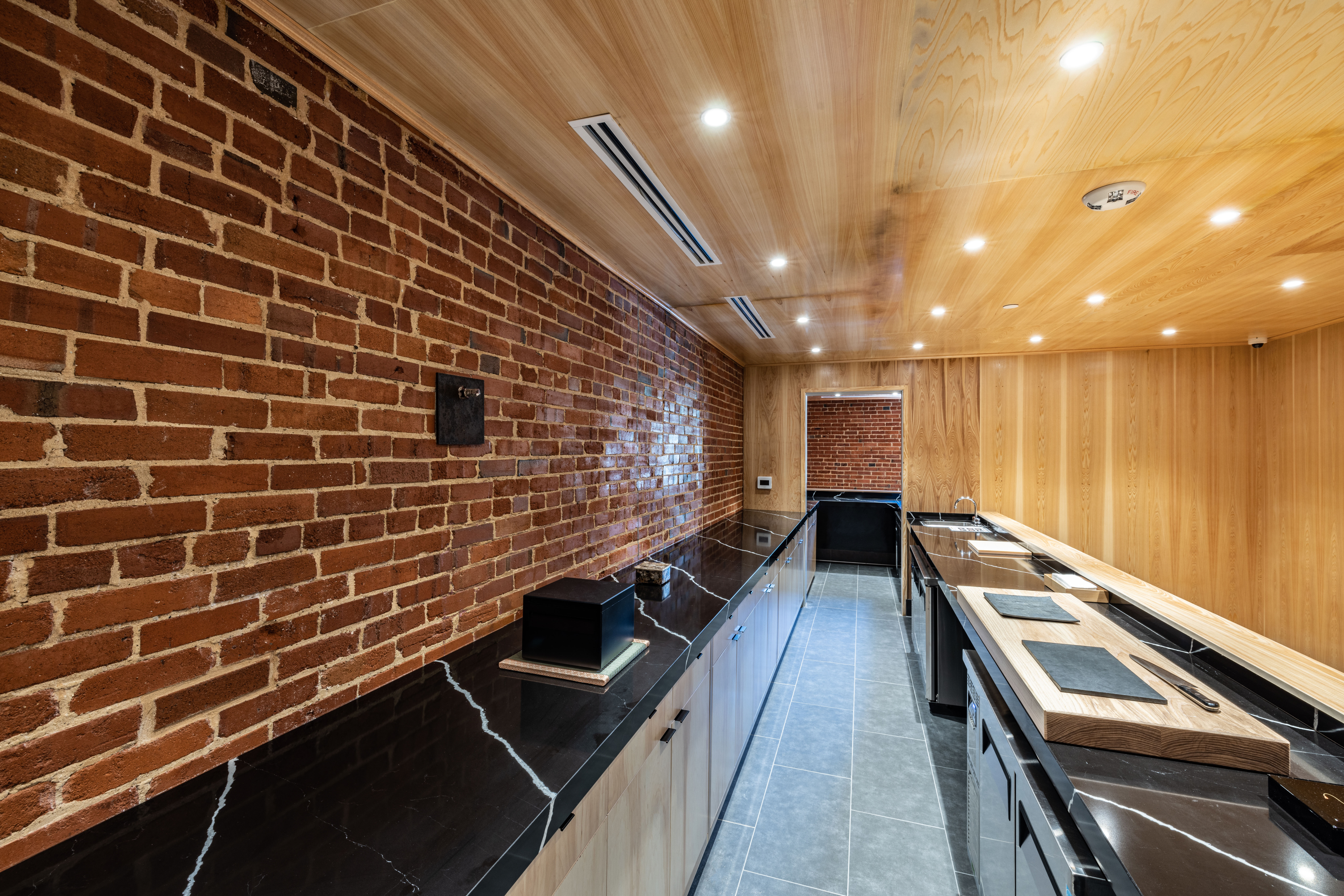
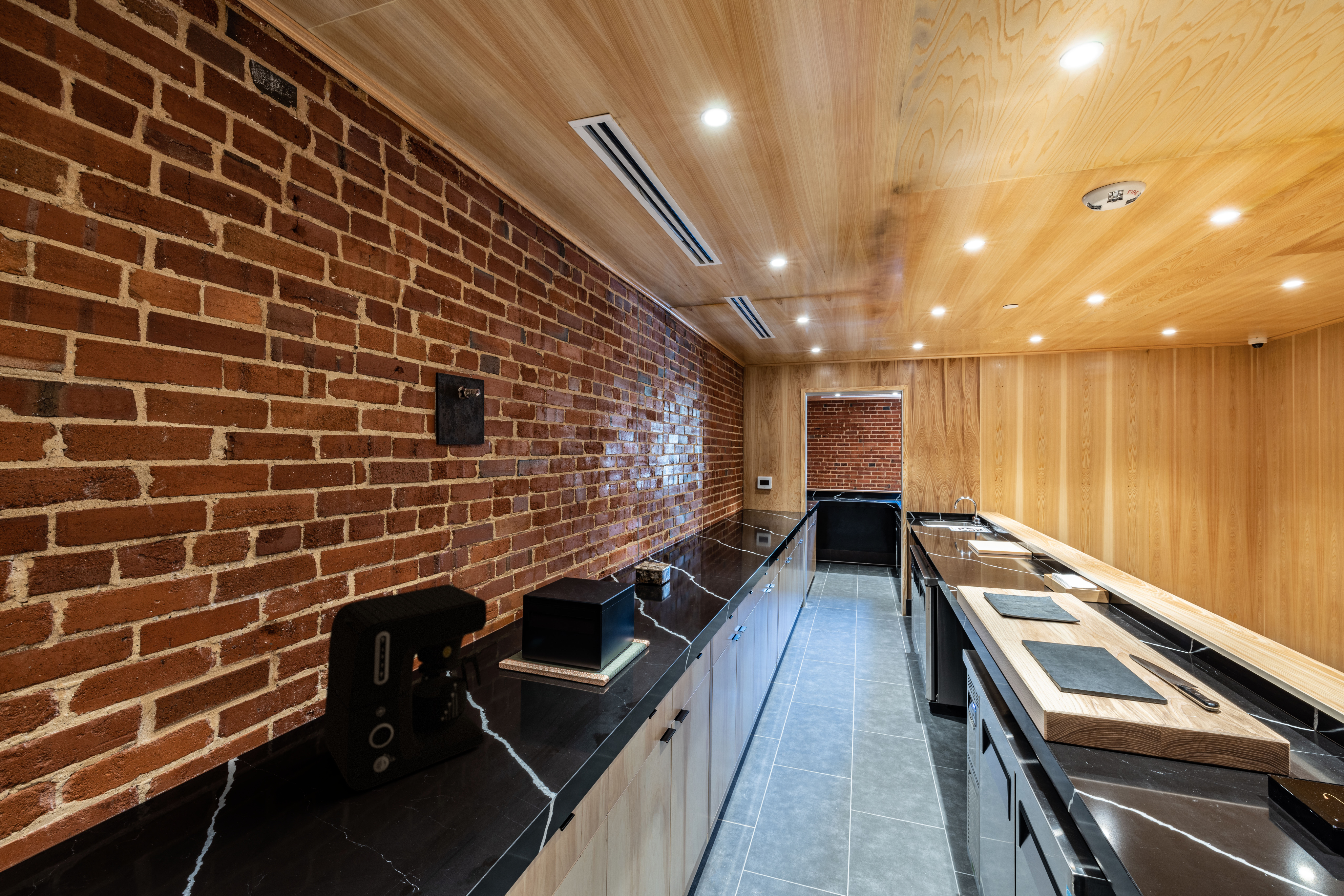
+ coffee maker [324,584,487,791]
